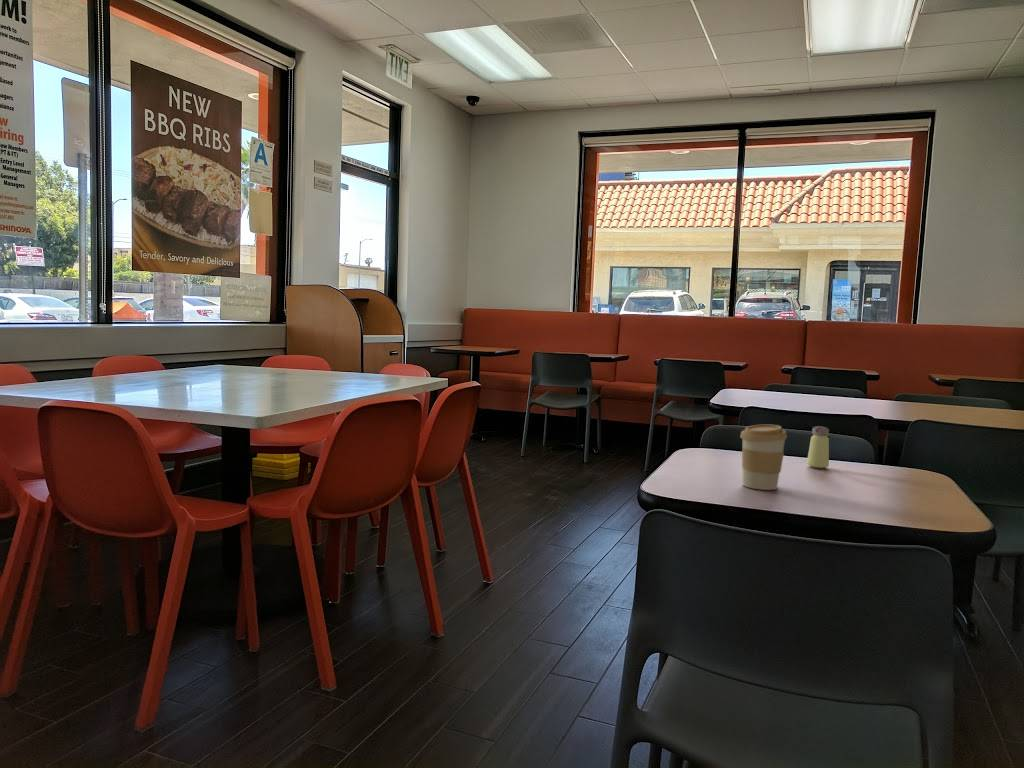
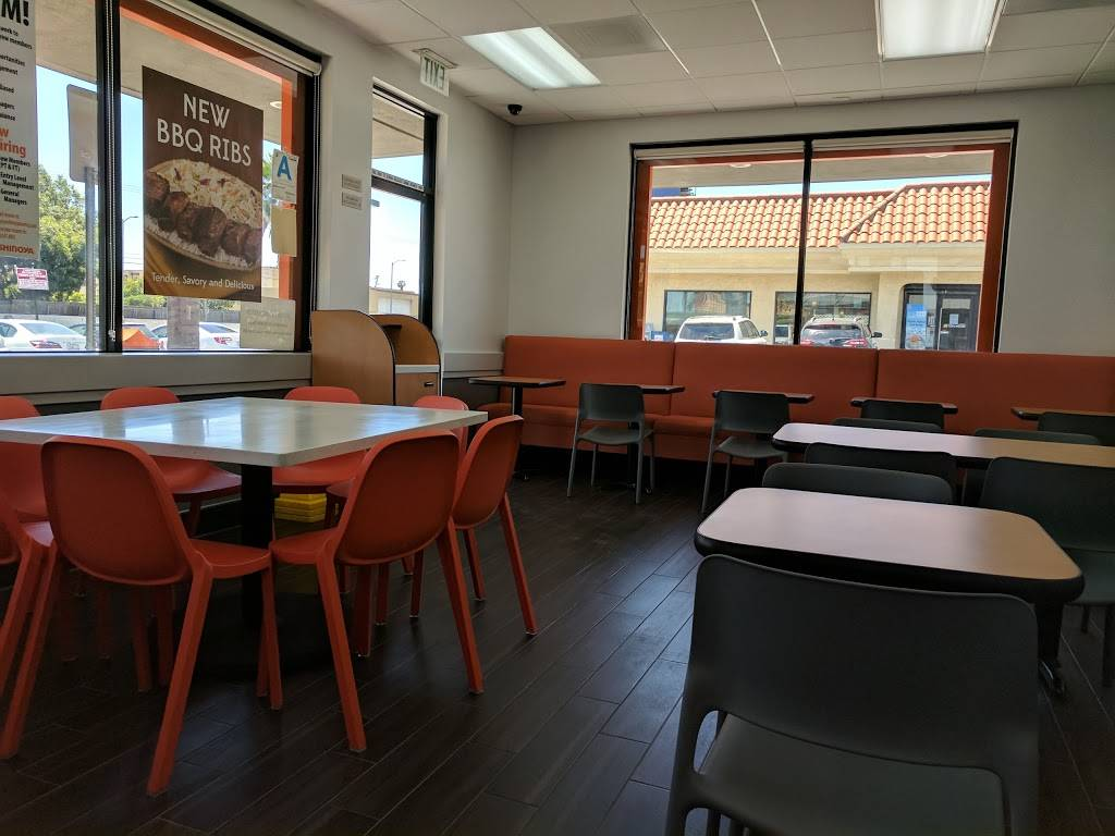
- coffee cup [739,424,788,491]
- saltshaker [806,425,830,469]
